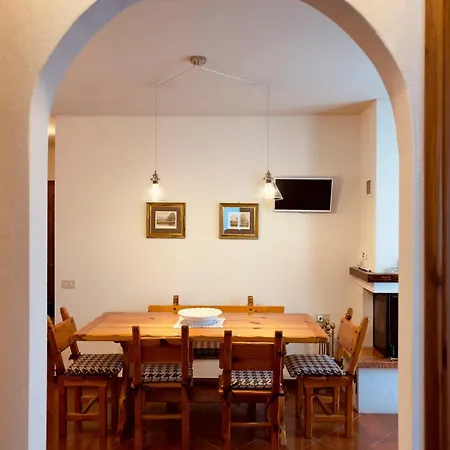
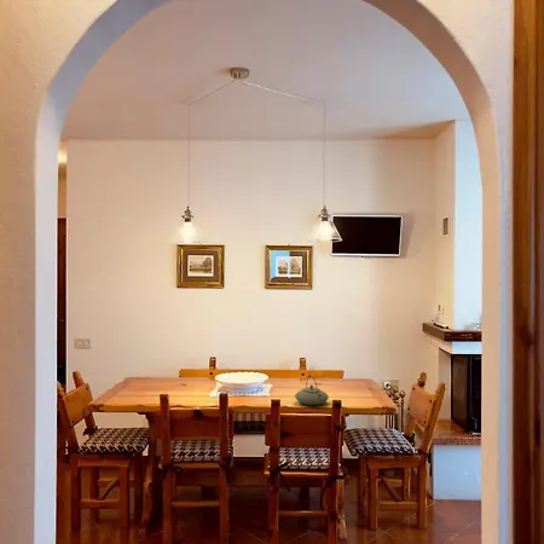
+ teapot [294,375,330,406]
